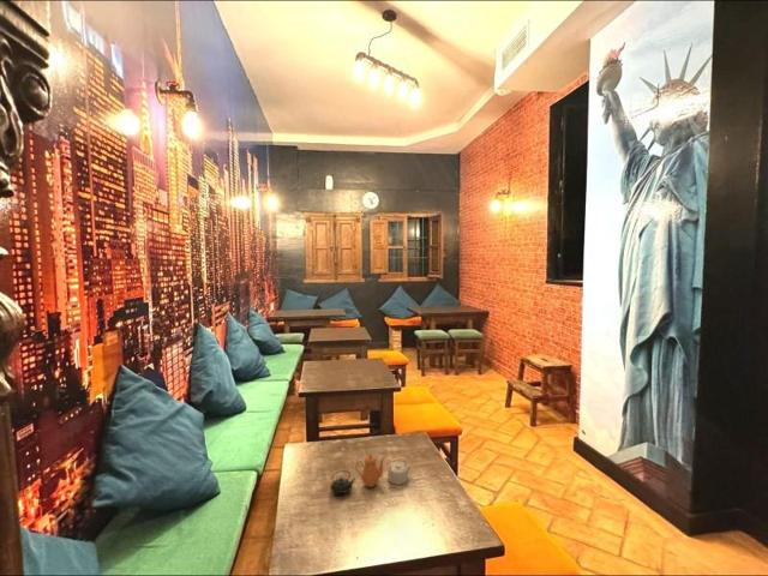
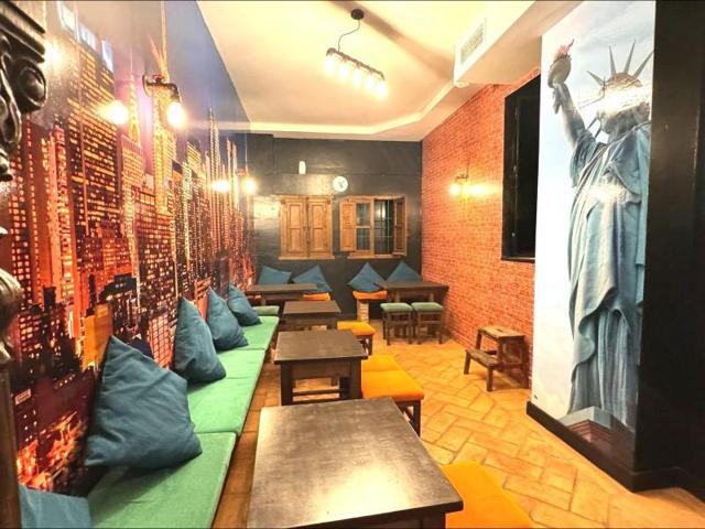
- teapot [329,452,413,494]
